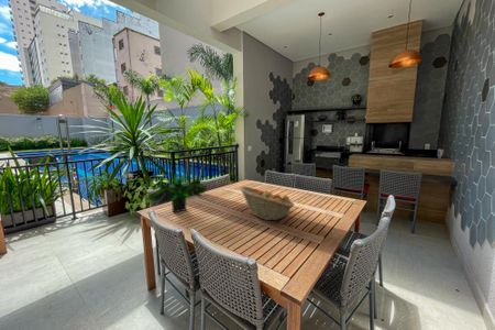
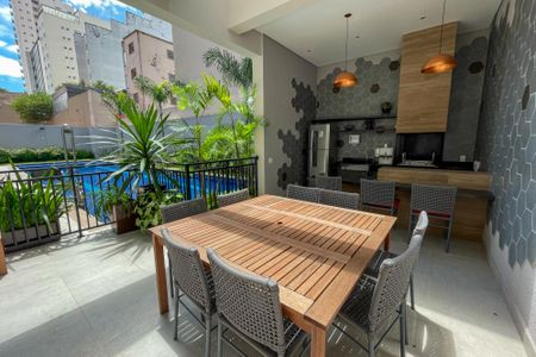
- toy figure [145,173,208,213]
- fruit basket [239,186,296,221]
